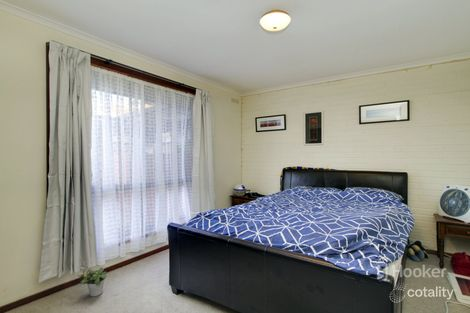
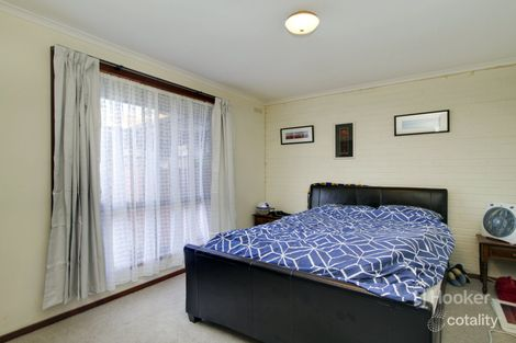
- potted plant [76,266,108,297]
